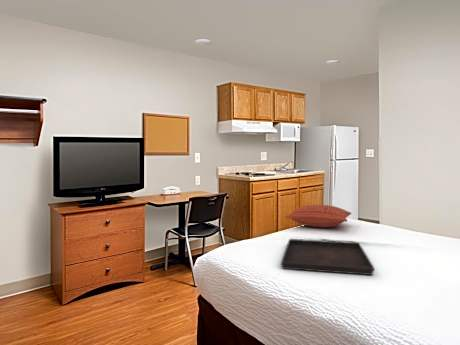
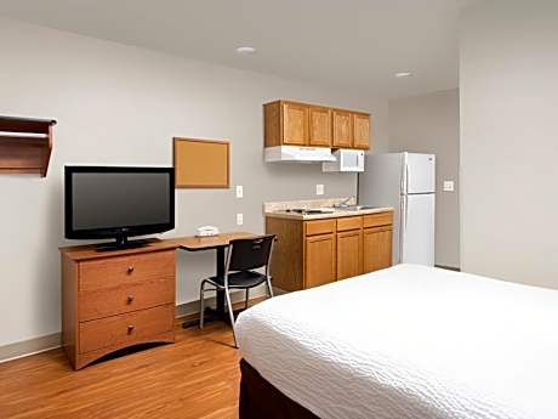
- serving tray [280,238,375,276]
- pillow [284,204,352,228]
